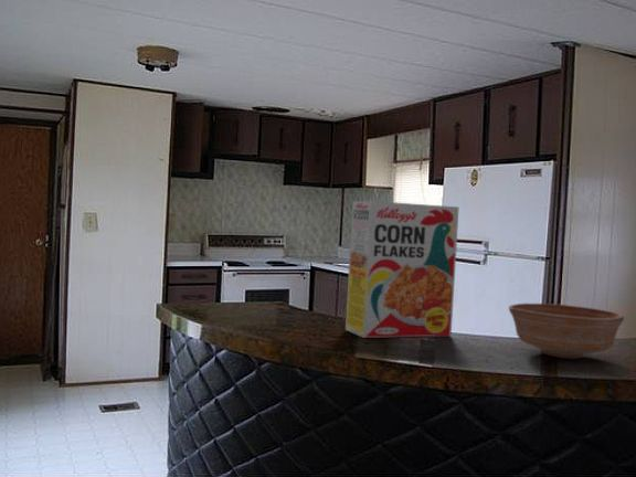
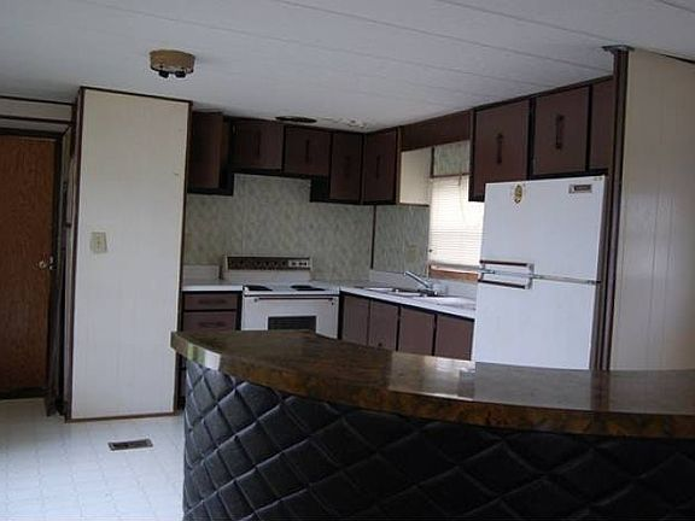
- cereal box [344,200,460,339]
- bowl [508,303,625,359]
